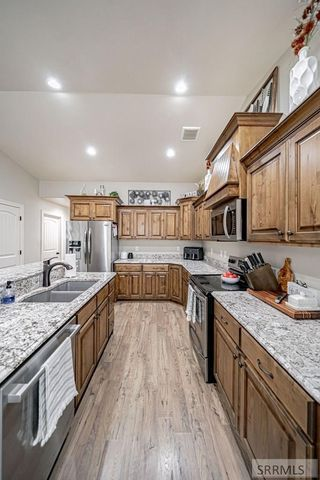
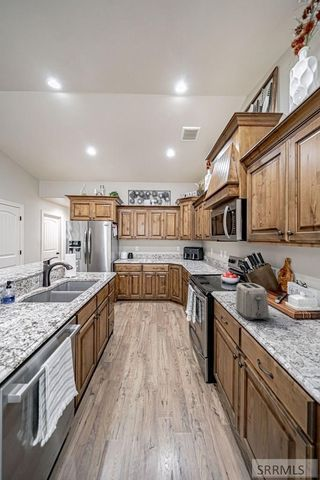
+ toaster [235,282,270,321]
